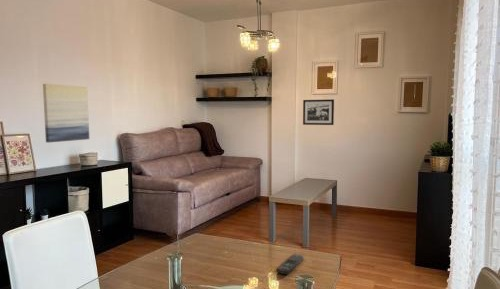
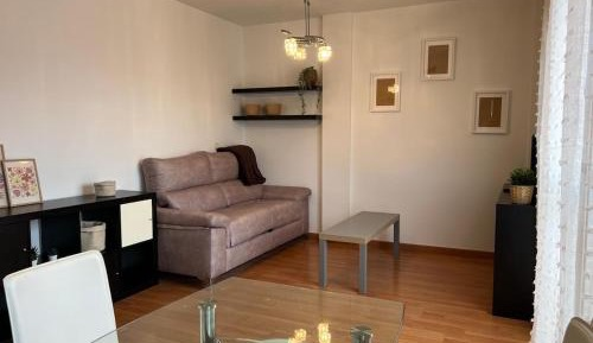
- wall art [42,83,90,143]
- picture frame [302,98,335,126]
- remote control [276,253,304,275]
